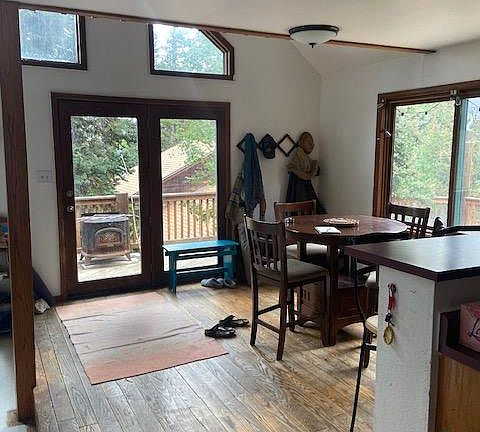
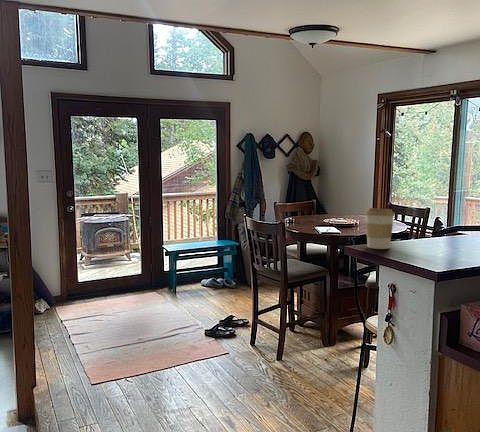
+ coffee cup [364,207,396,250]
